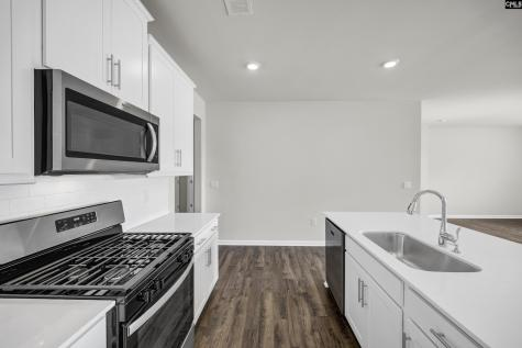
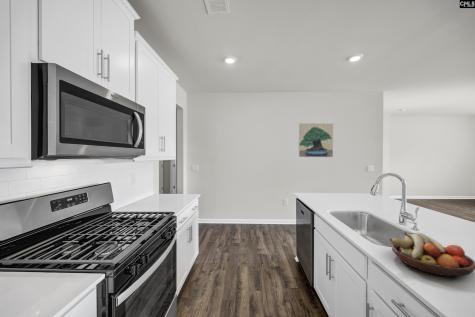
+ fruit bowl [388,231,475,277]
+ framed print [298,122,334,158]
